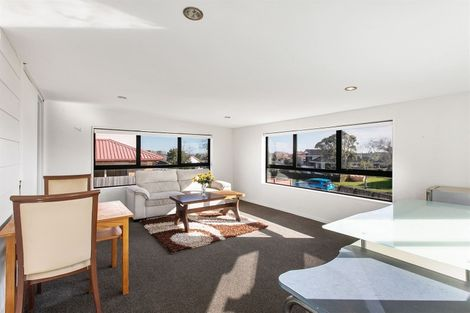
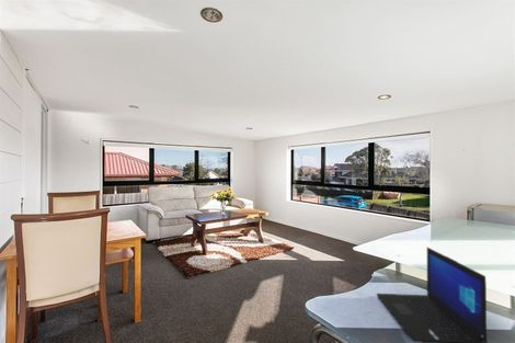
+ laptop [376,247,489,343]
